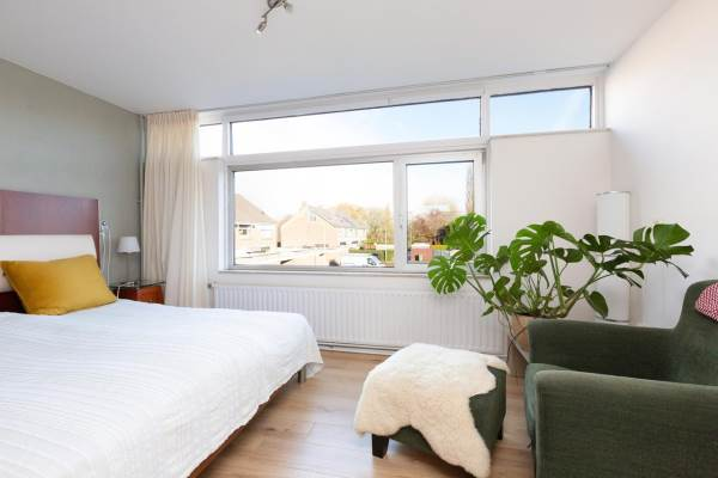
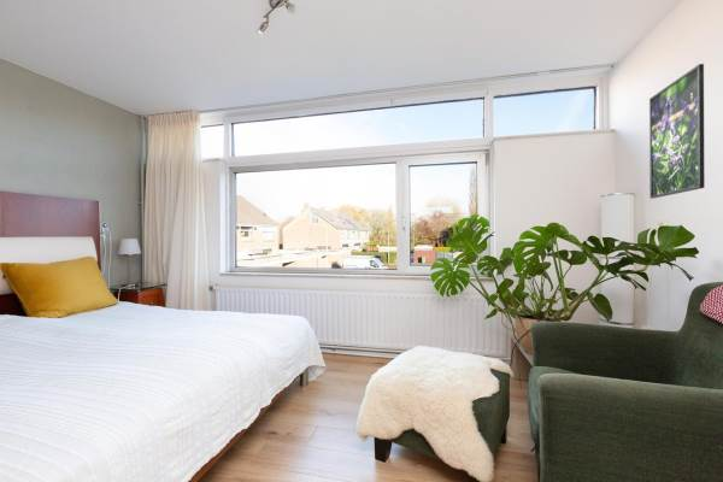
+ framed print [648,63,706,200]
